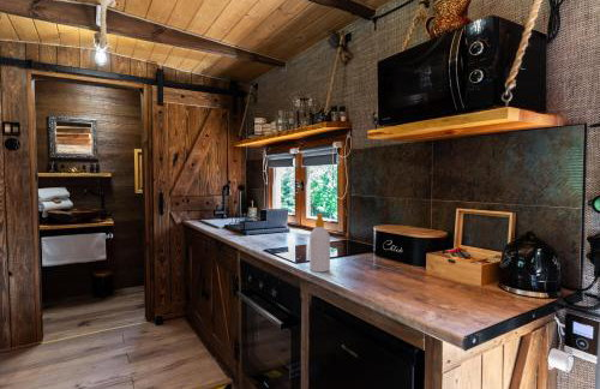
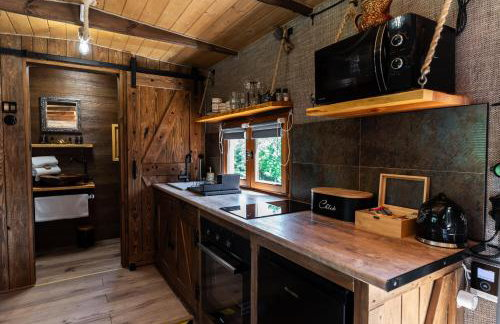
- soap bottle [308,213,331,273]
